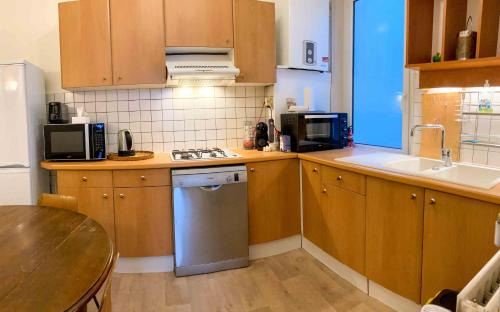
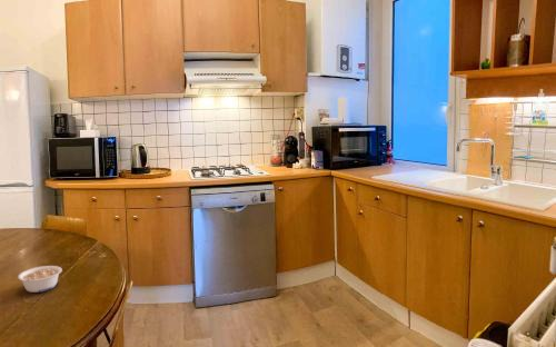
+ legume [17,265,63,294]
